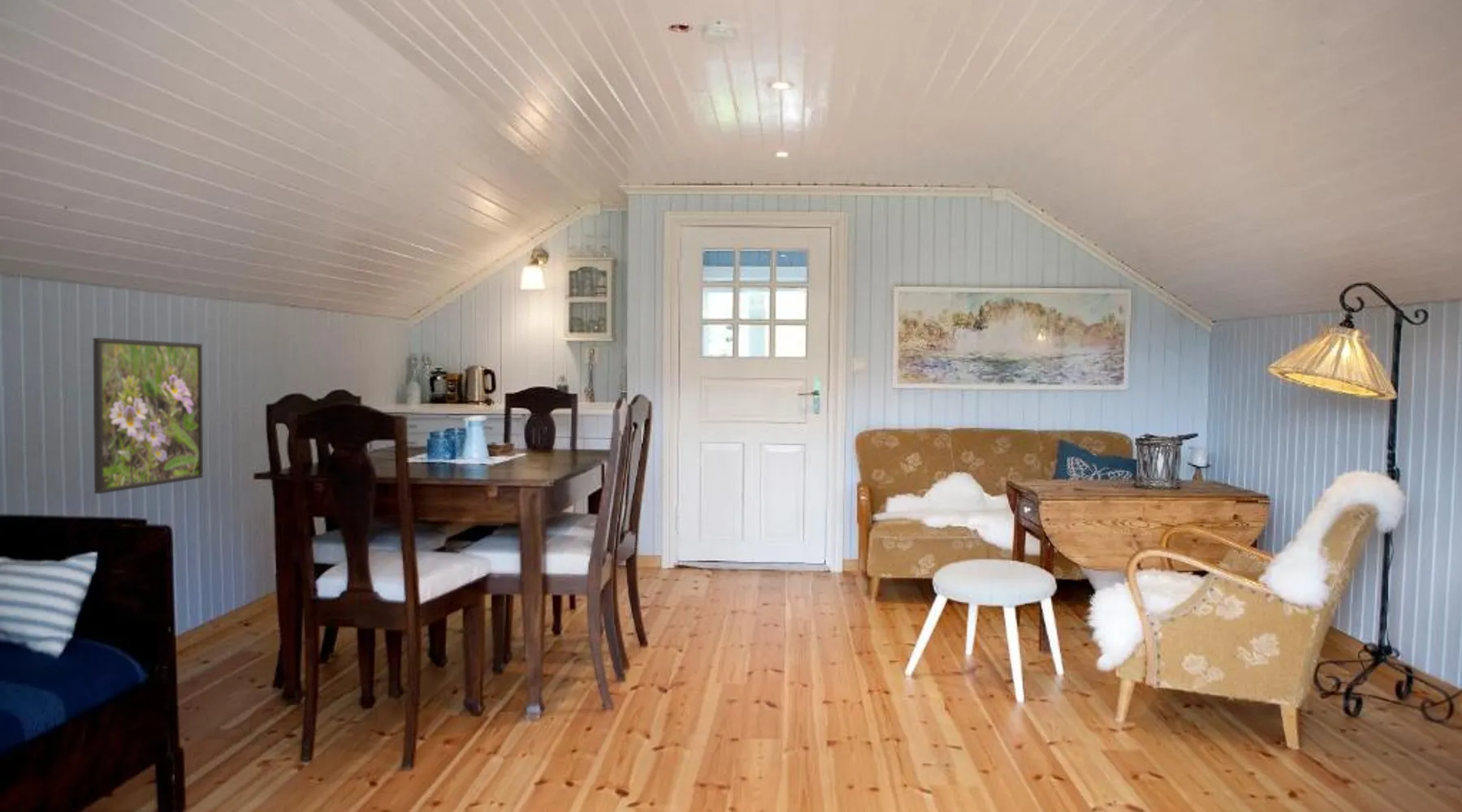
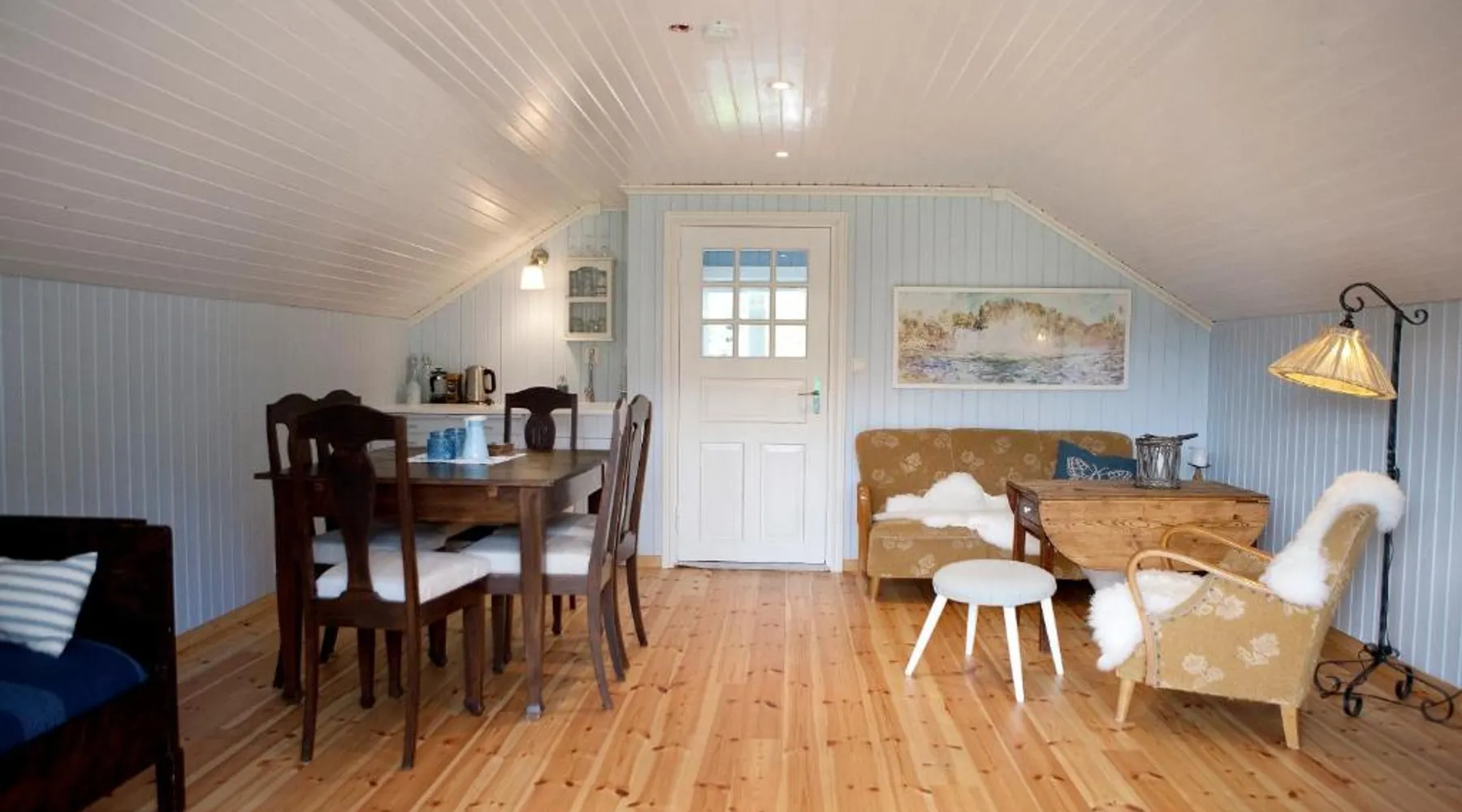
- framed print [92,337,204,495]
